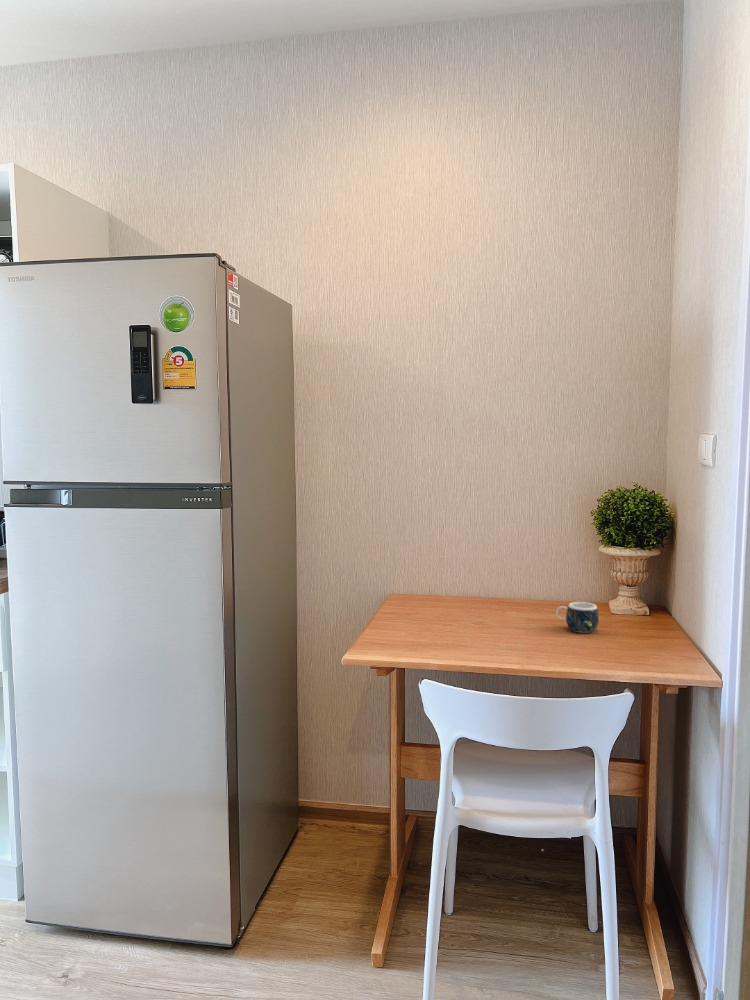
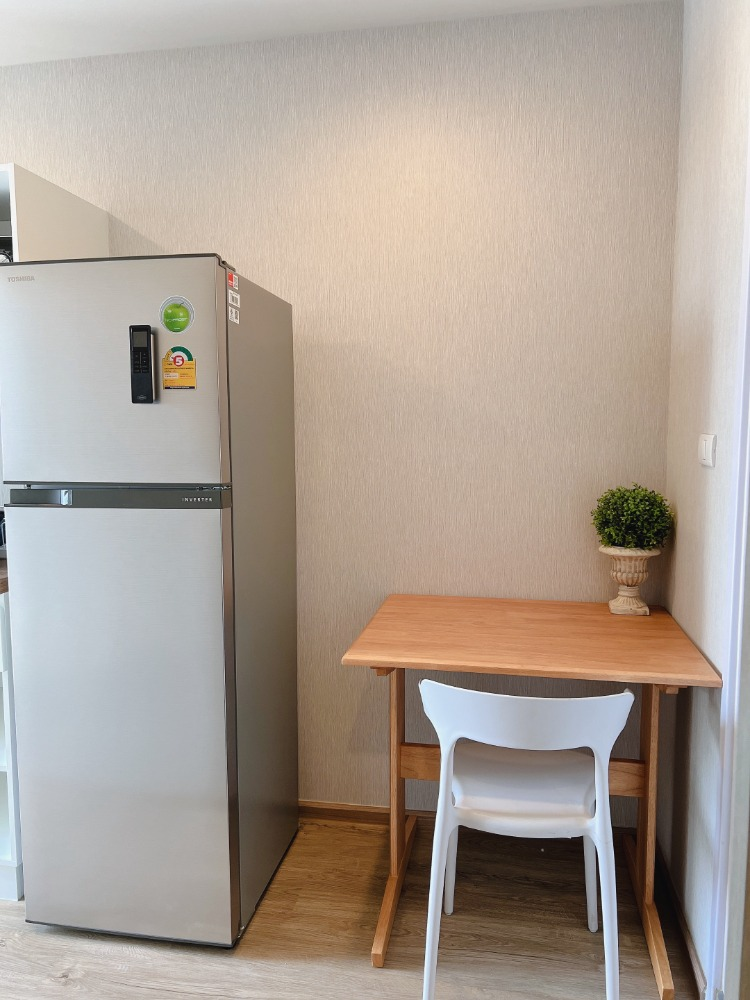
- mug [555,601,600,634]
